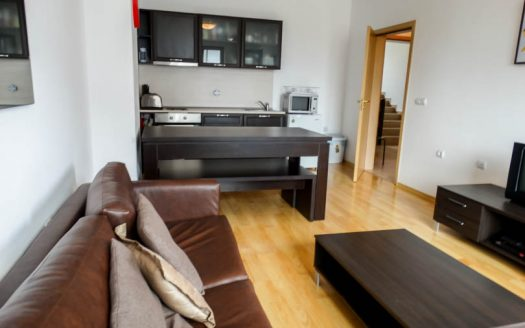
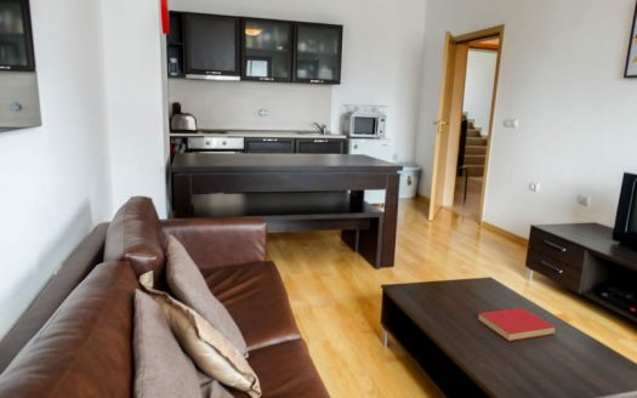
+ book [477,307,557,342]
